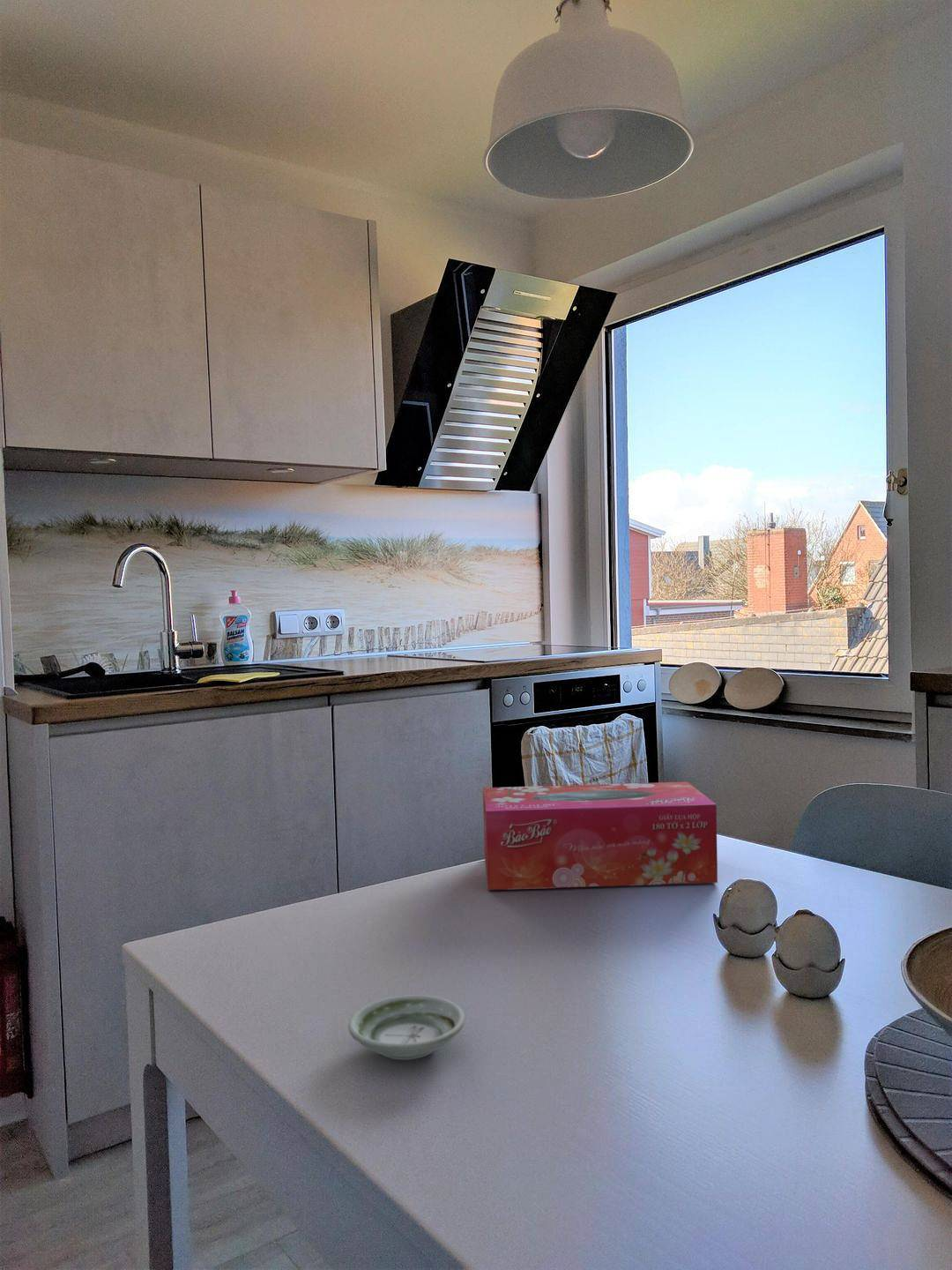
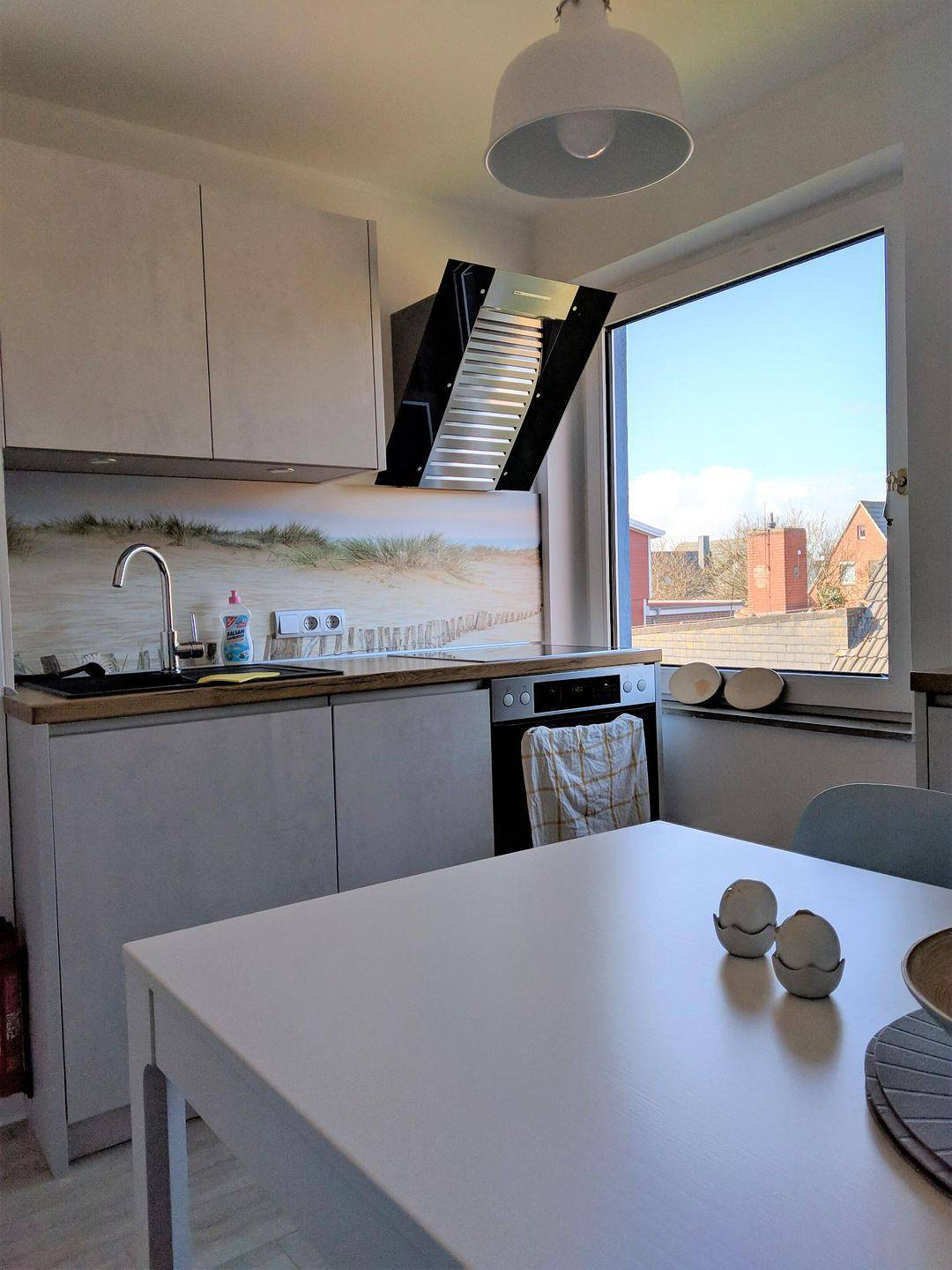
- saucer [347,994,465,1061]
- tissue box [482,781,718,891]
